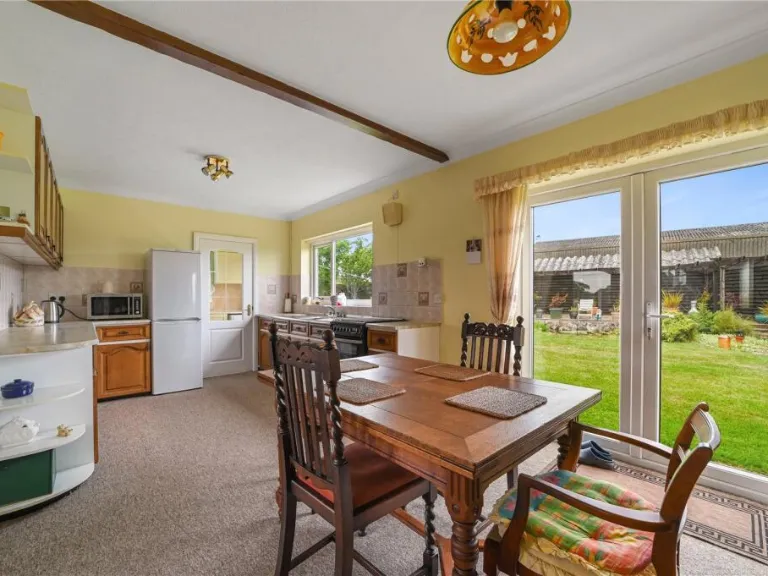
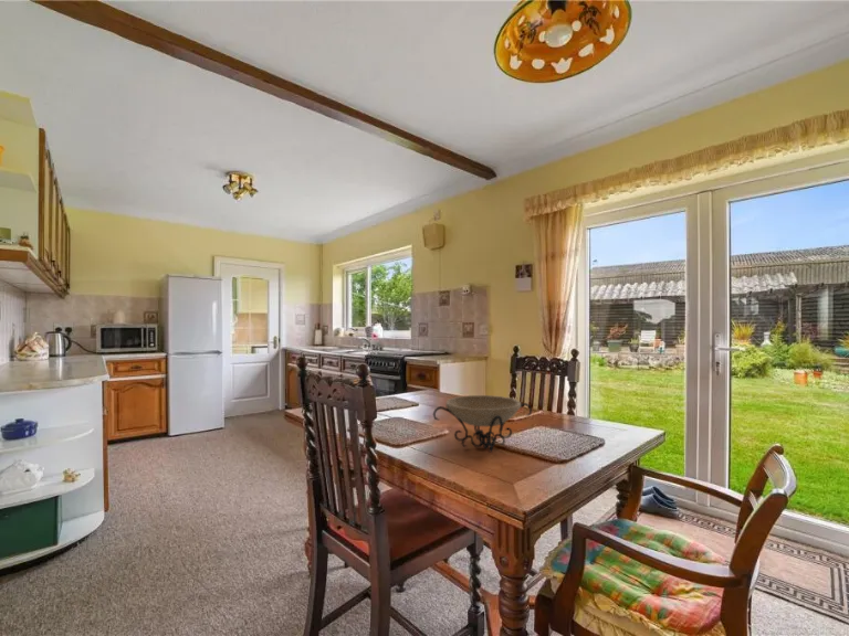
+ decorative bowl [432,394,533,454]
